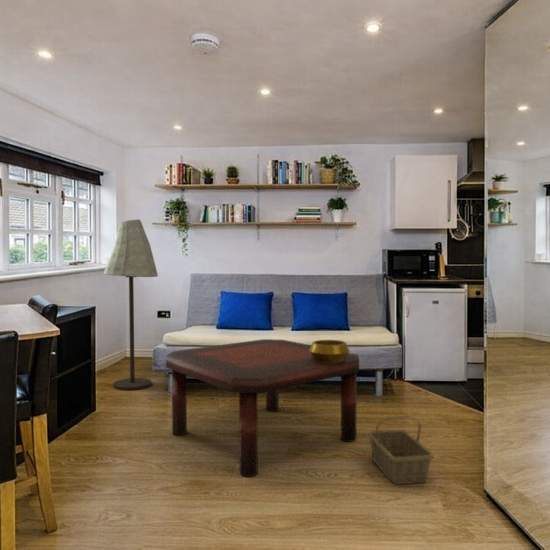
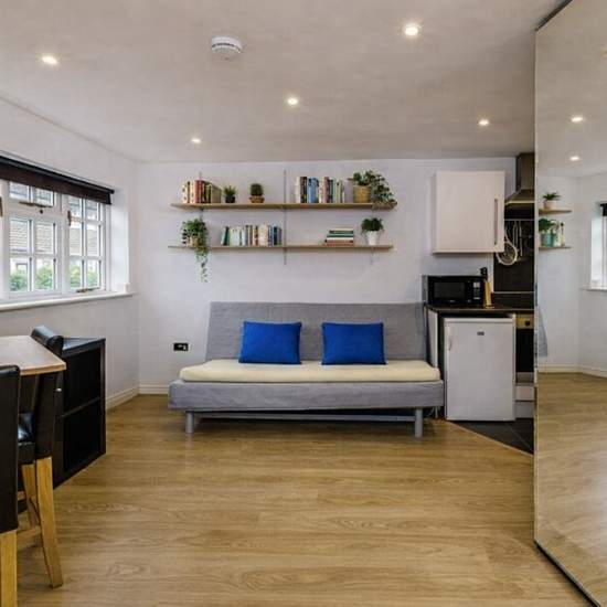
- coffee table [165,338,360,478]
- decorative bowl [309,339,350,362]
- floor lamp [102,219,159,391]
- basket [366,415,434,486]
